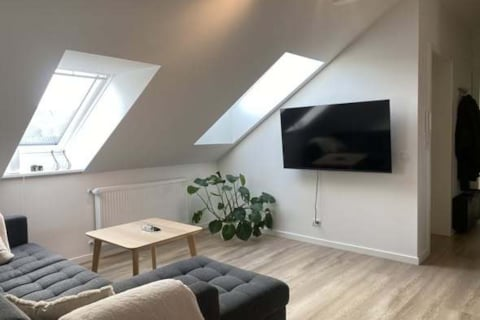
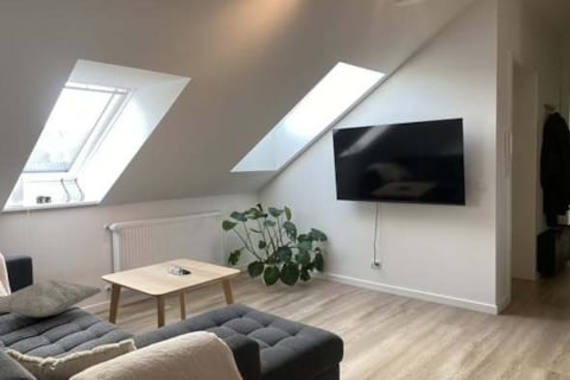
+ decorative pillow [0,279,103,318]
